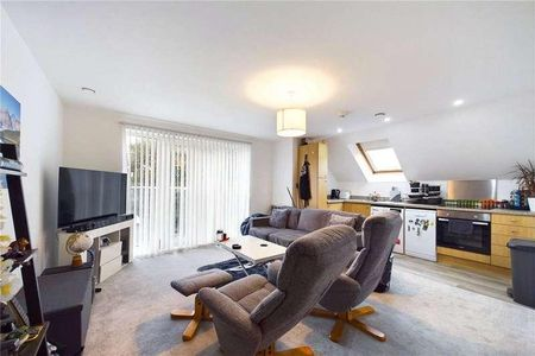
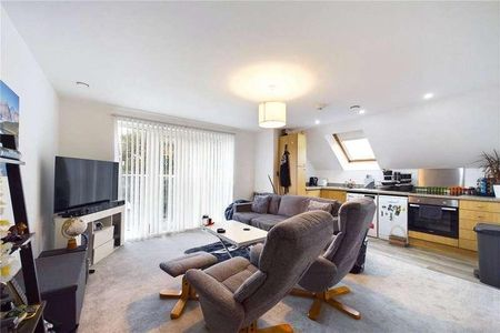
+ basket [388,224,409,249]
